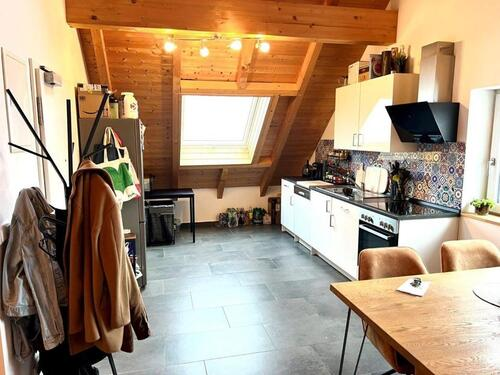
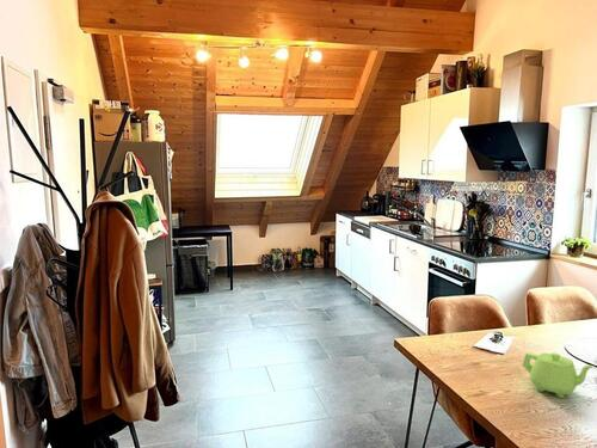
+ teapot [521,351,596,399]
